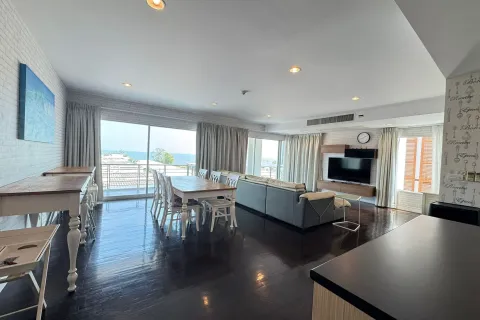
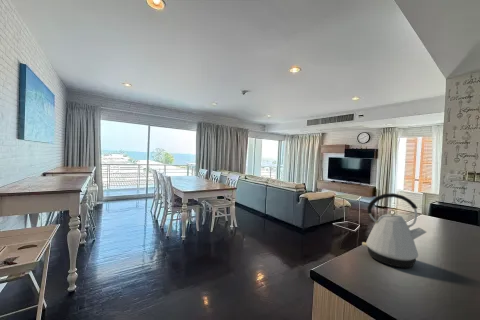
+ kettle [361,192,427,268]
